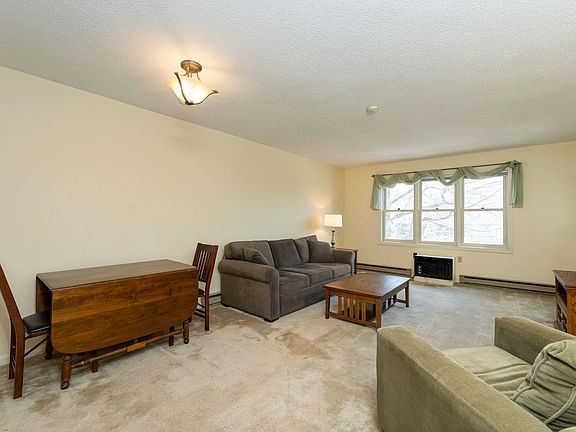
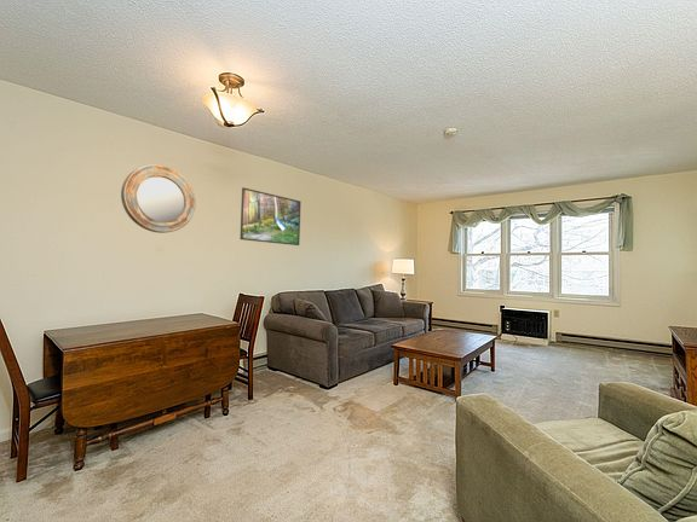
+ home mirror [120,163,196,234]
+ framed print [238,186,301,246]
